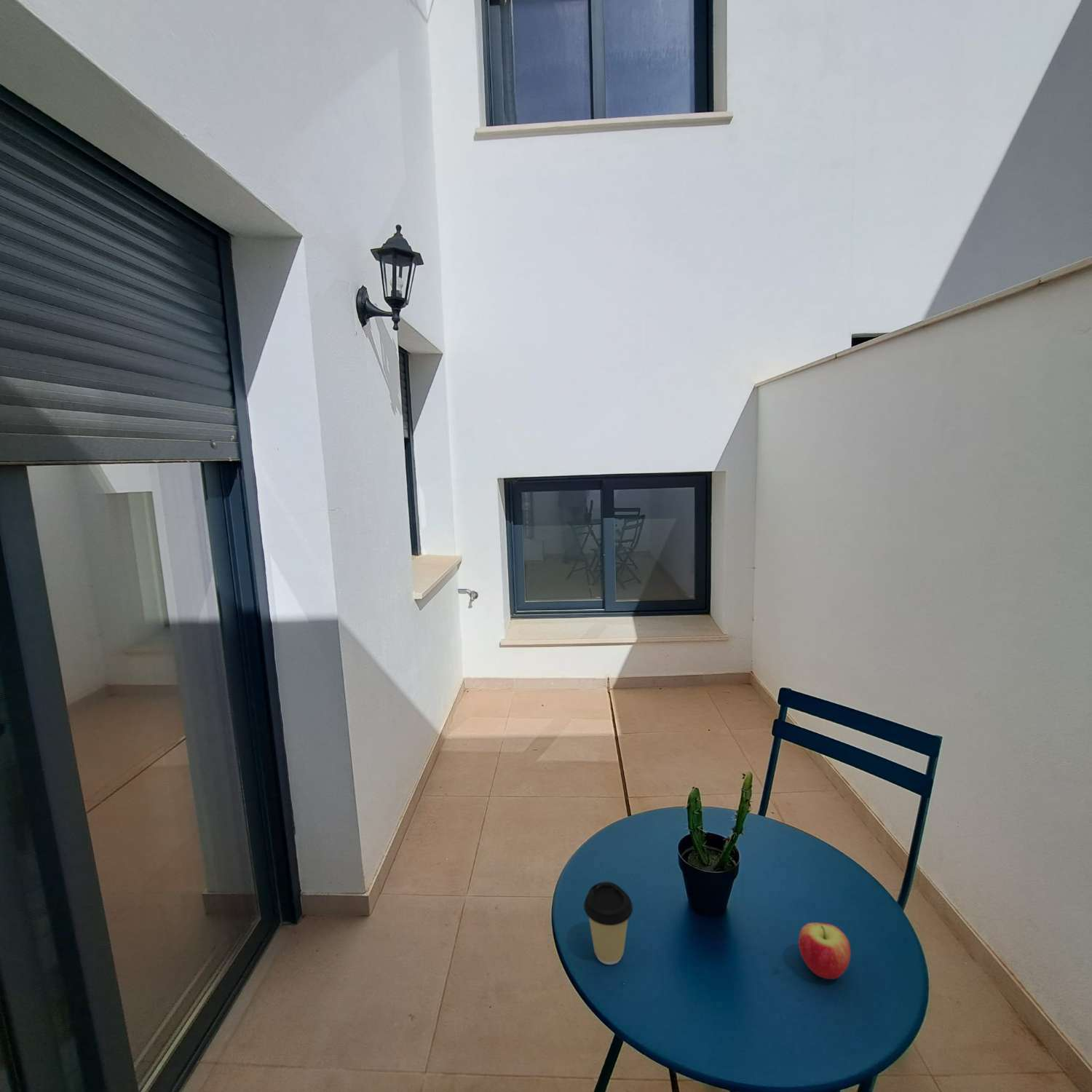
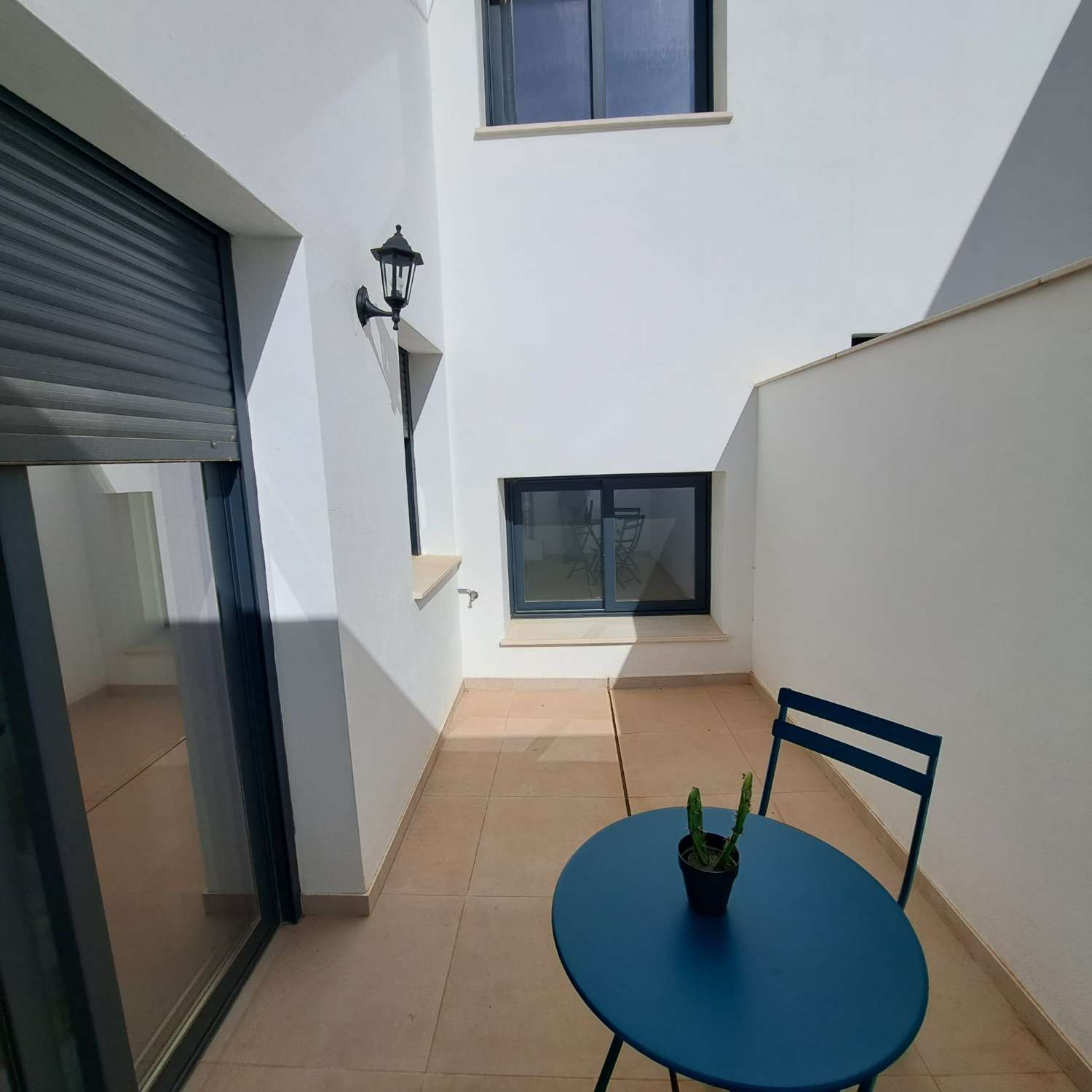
- apple [798,922,851,980]
- coffee cup [583,881,633,965]
